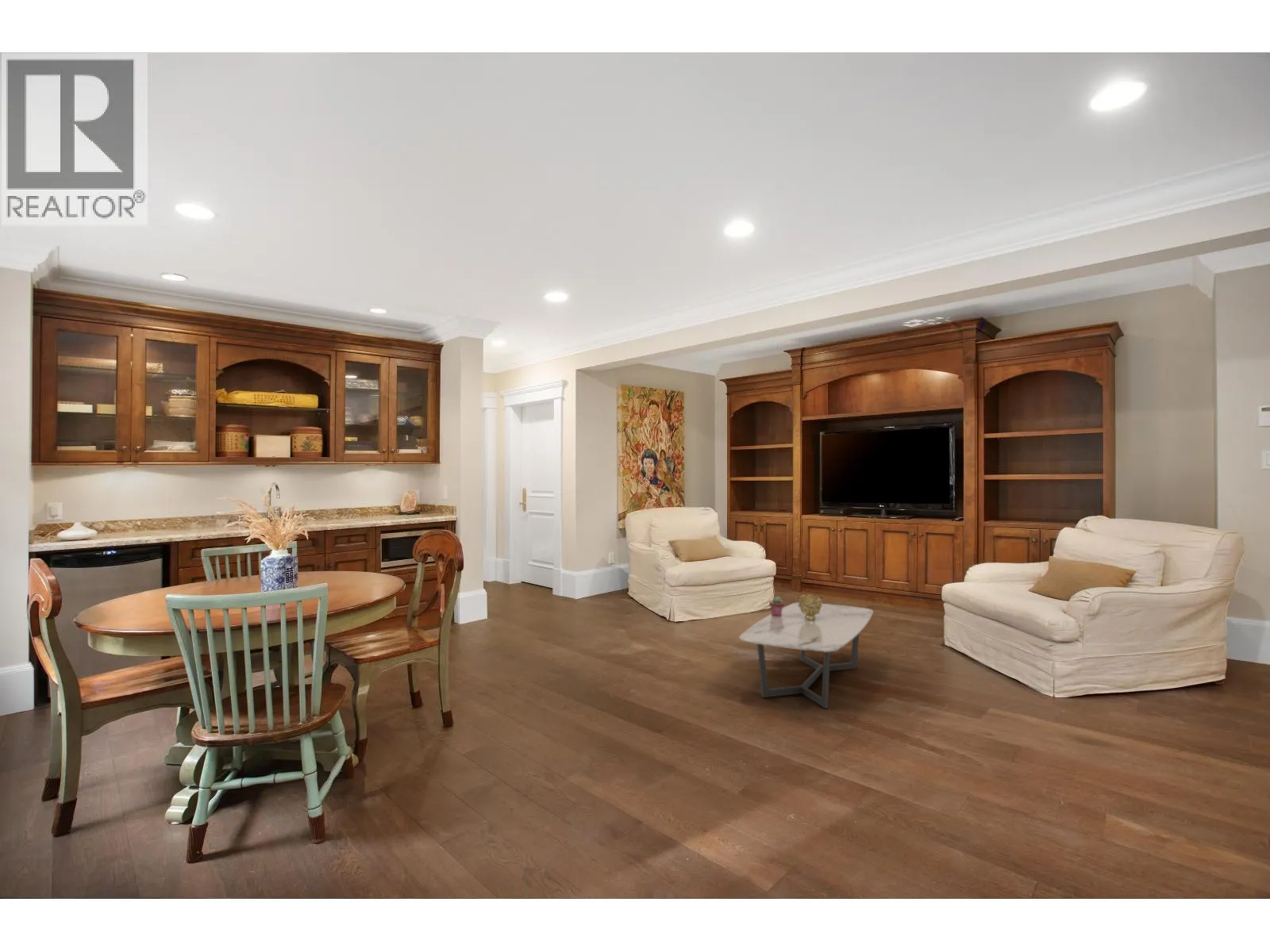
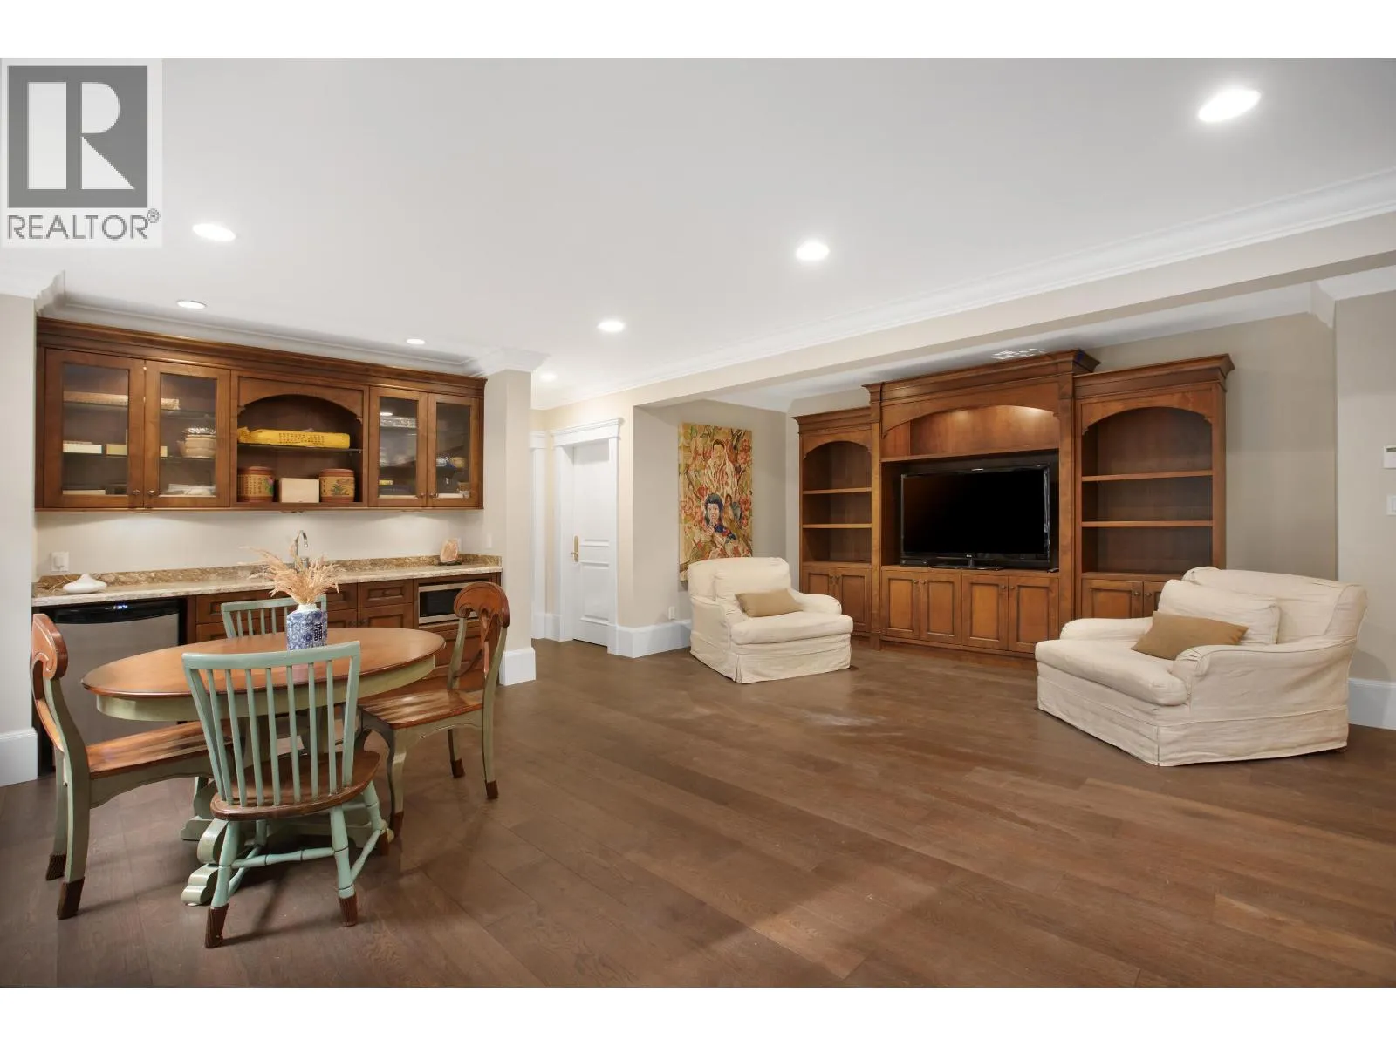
- coffee table [739,601,874,709]
- potted succulent [768,596,785,616]
- decorative bowl [797,593,824,620]
